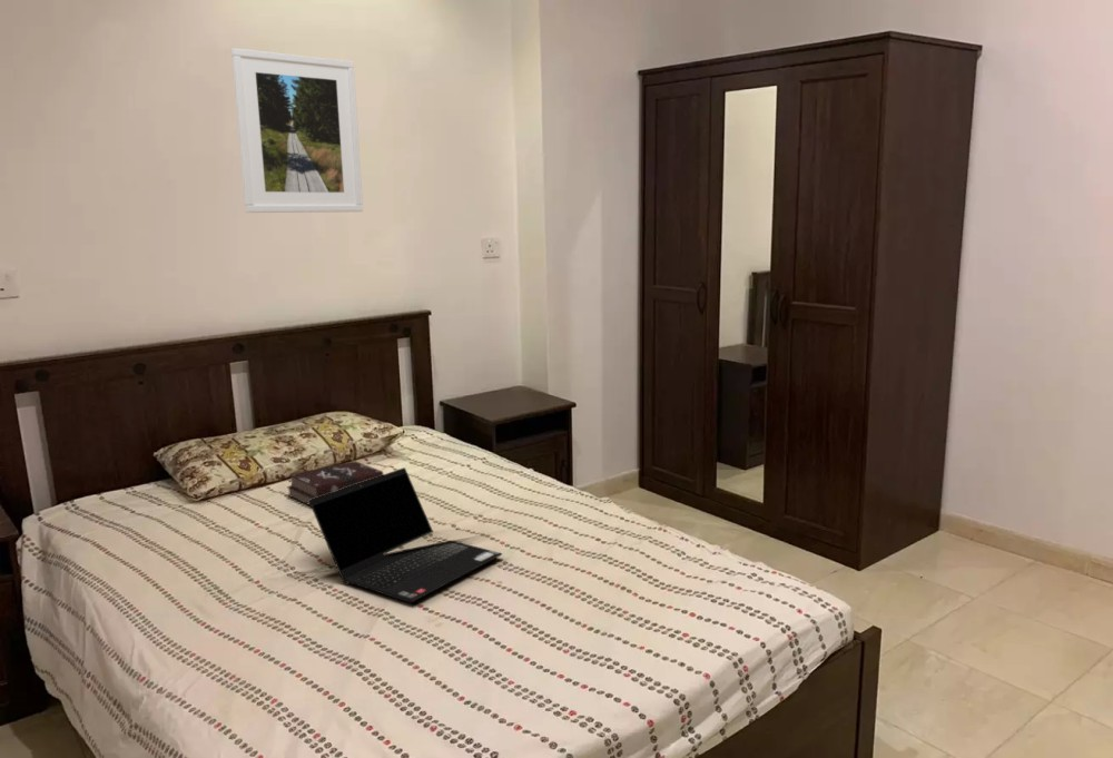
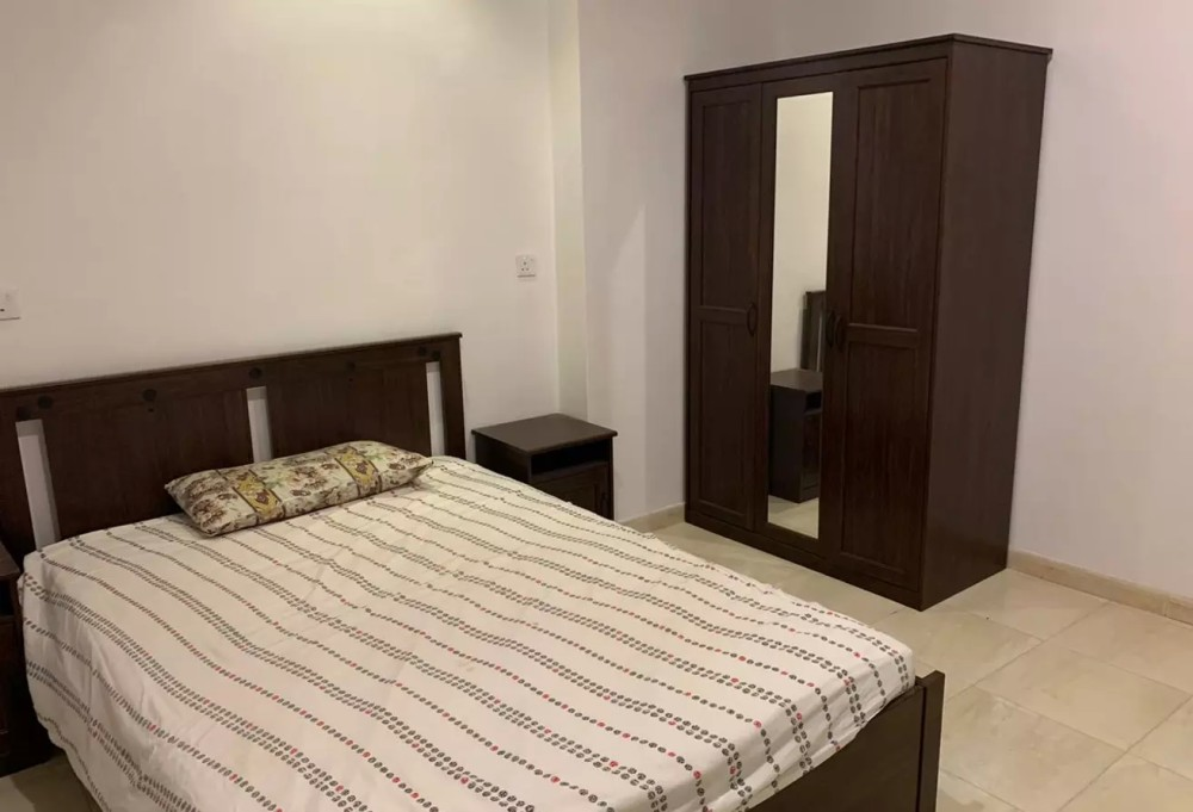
- laptop computer [309,466,503,604]
- hardback book [286,460,384,506]
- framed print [230,47,364,214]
